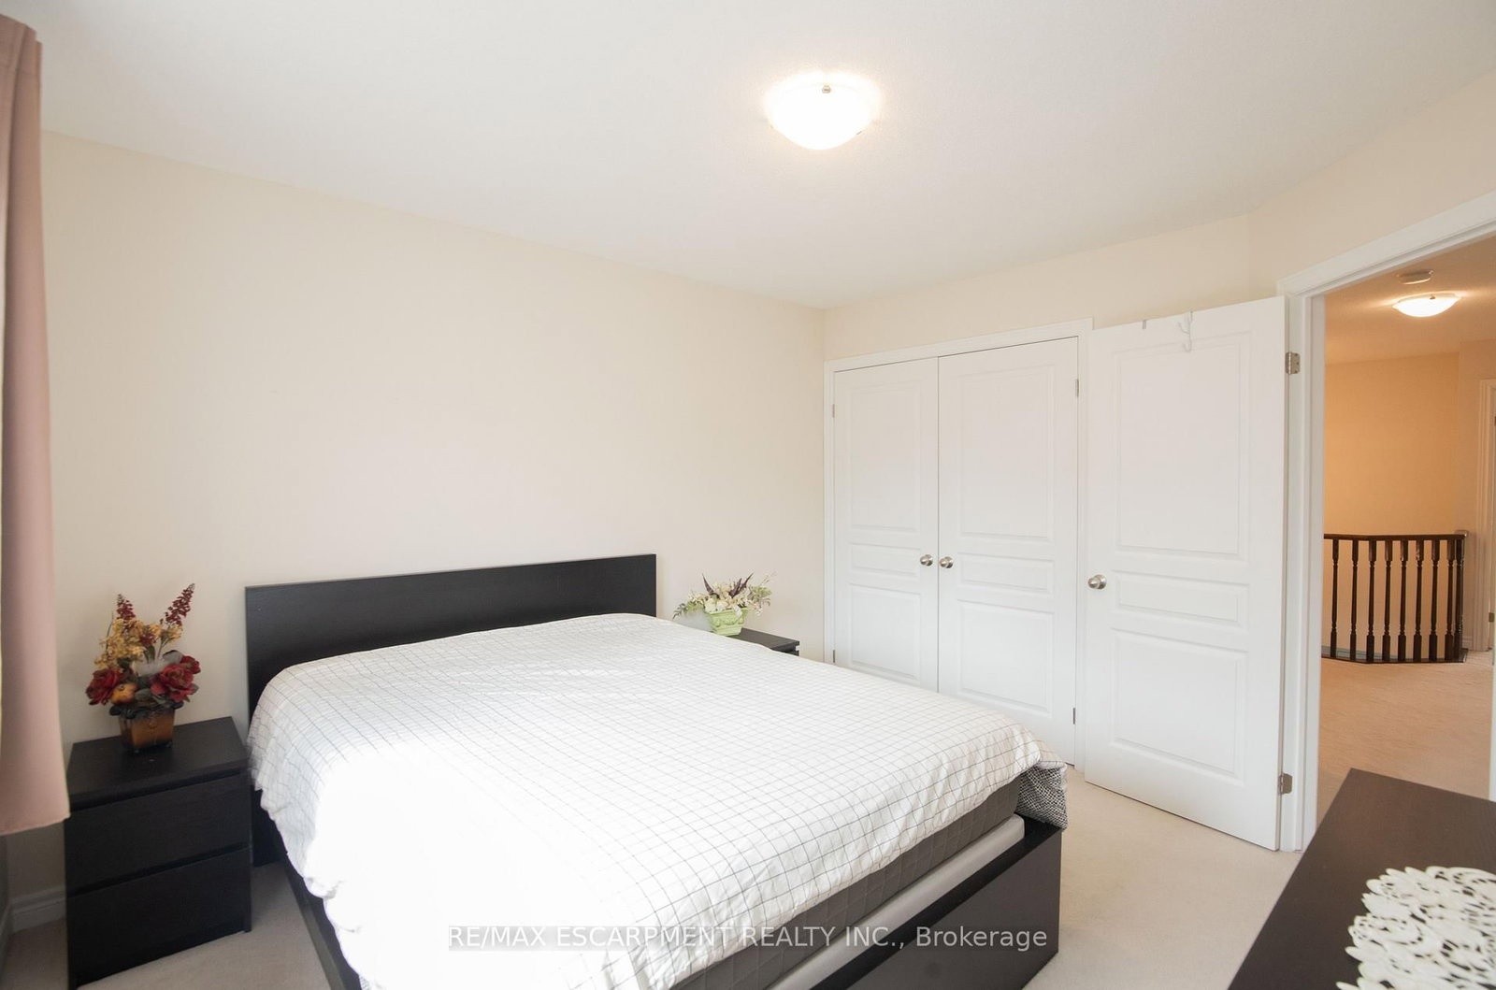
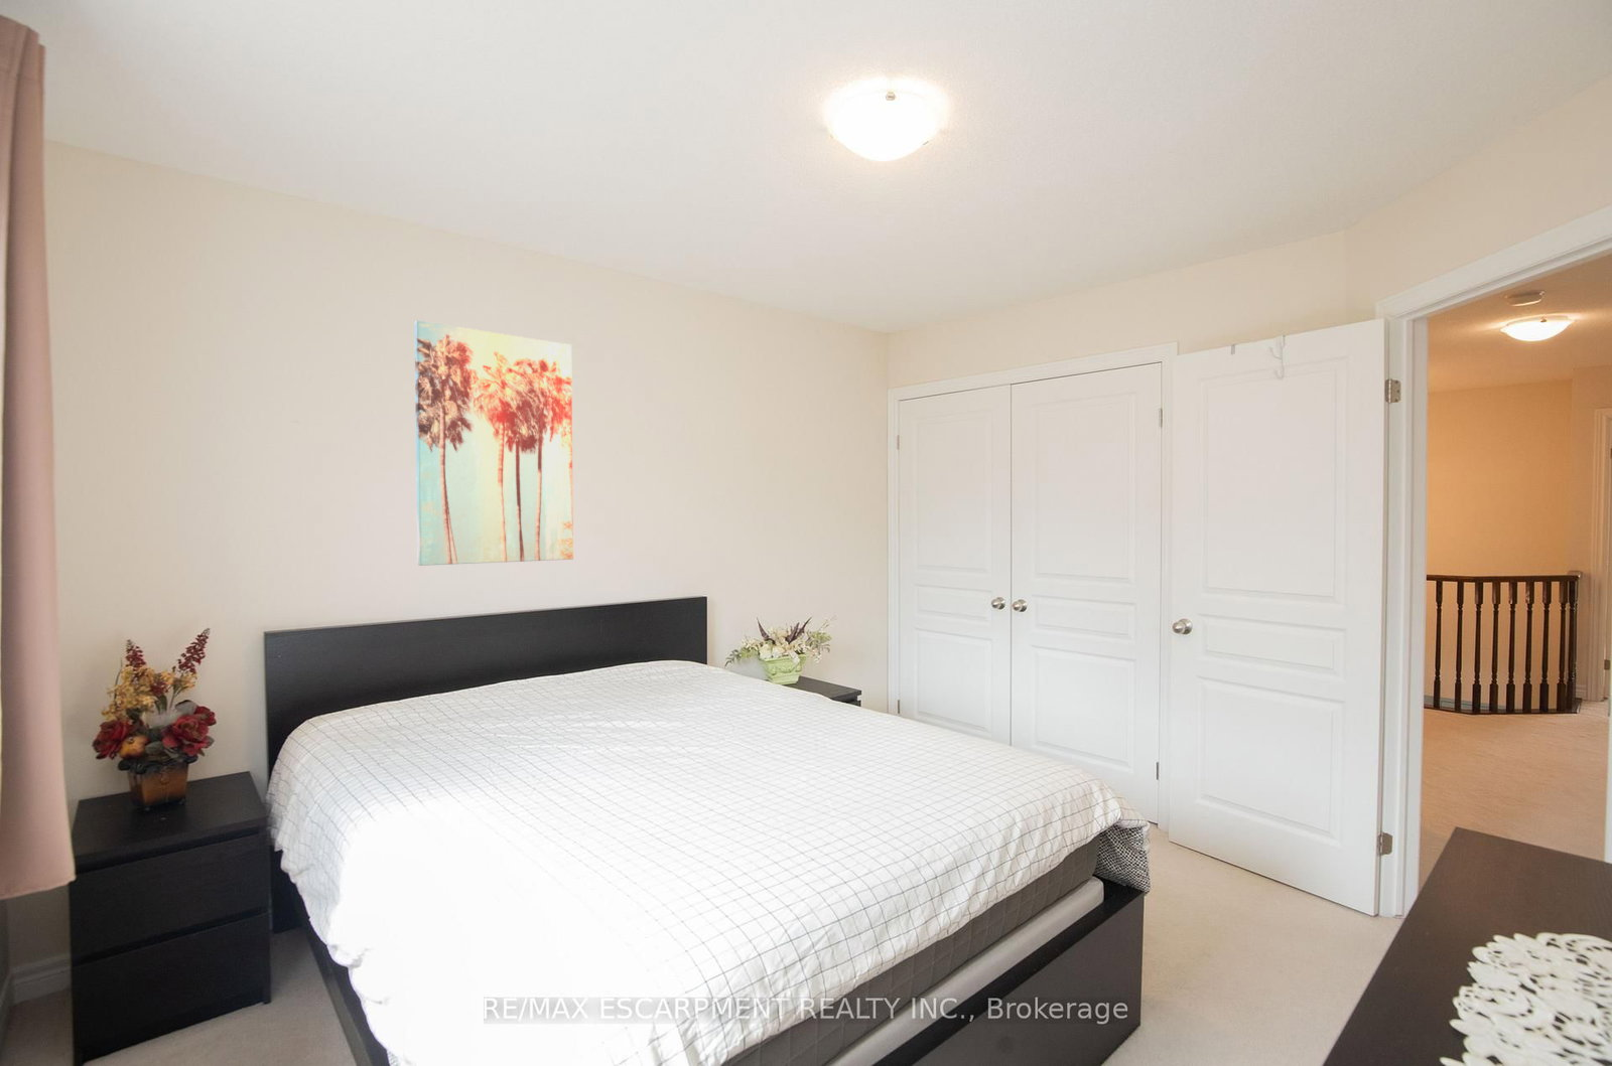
+ wall art [413,320,574,566]
